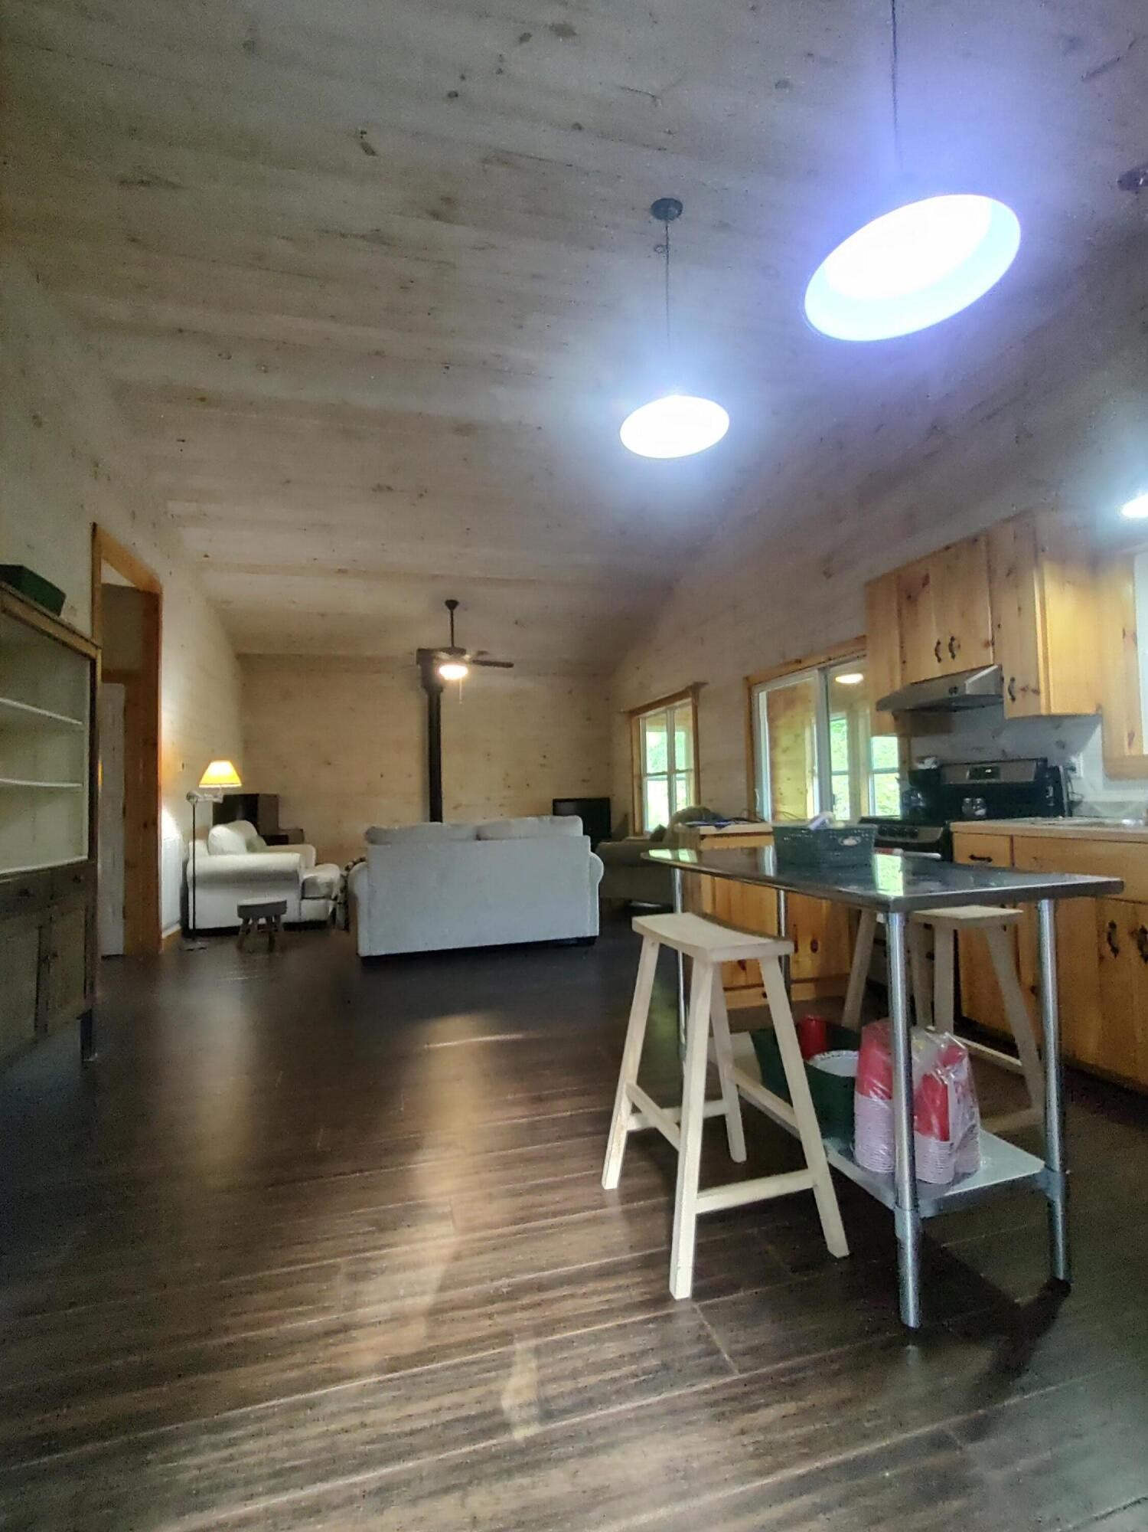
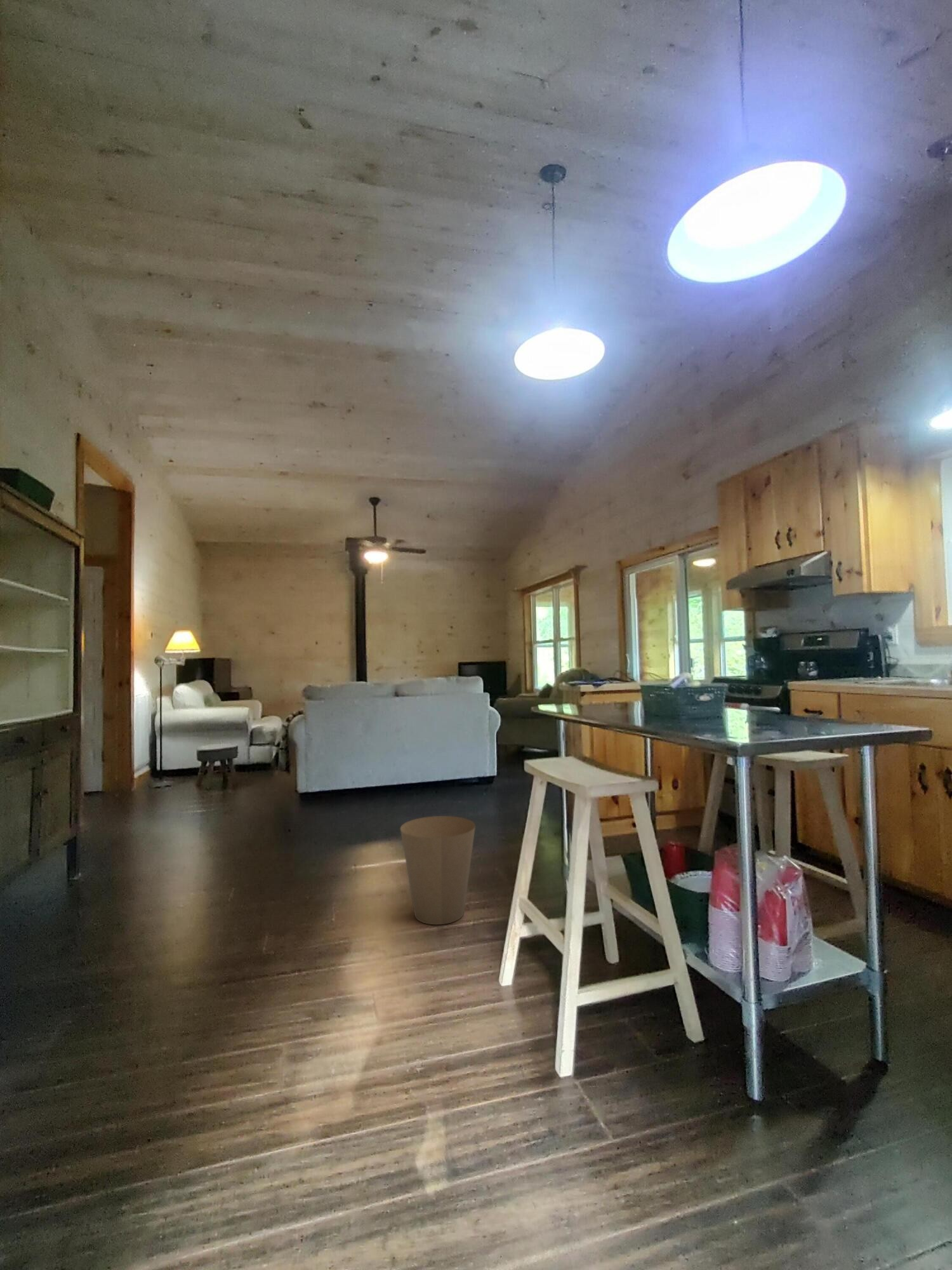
+ trash can [400,815,476,925]
